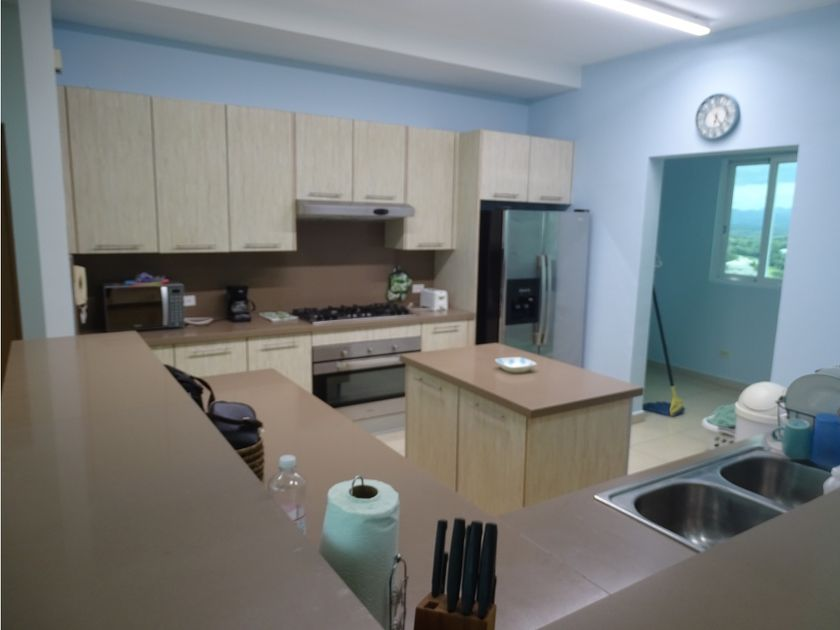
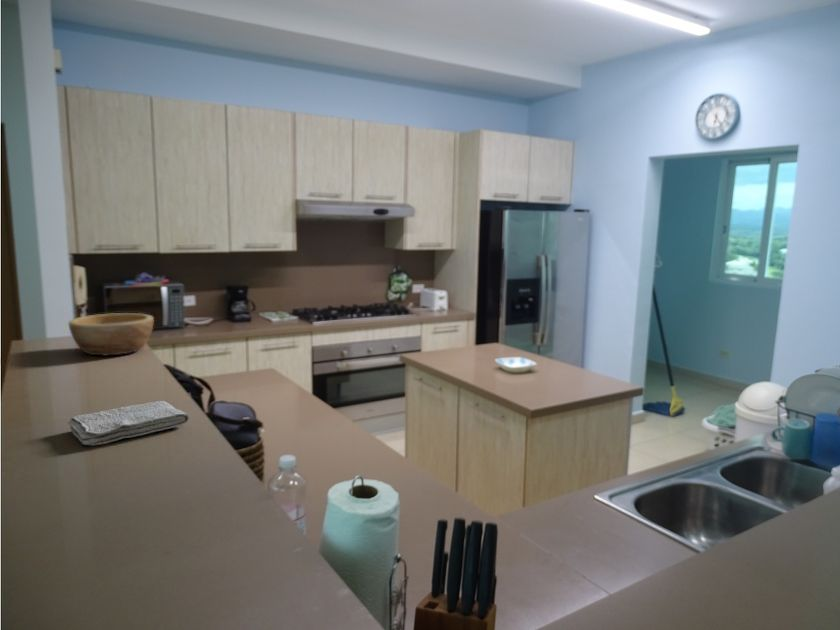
+ washcloth [66,400,190,447]
+ bowl [68,312,155,357]
